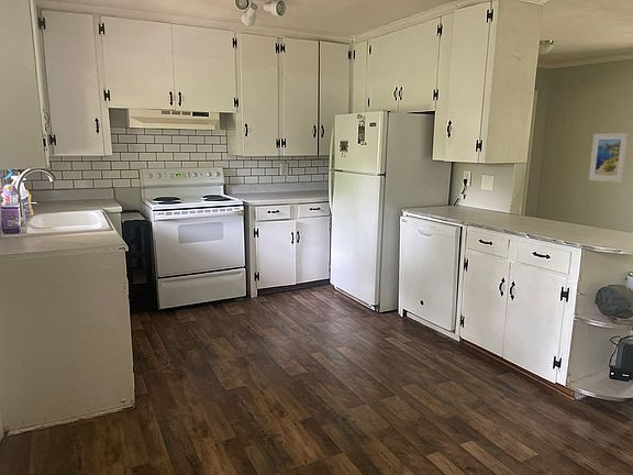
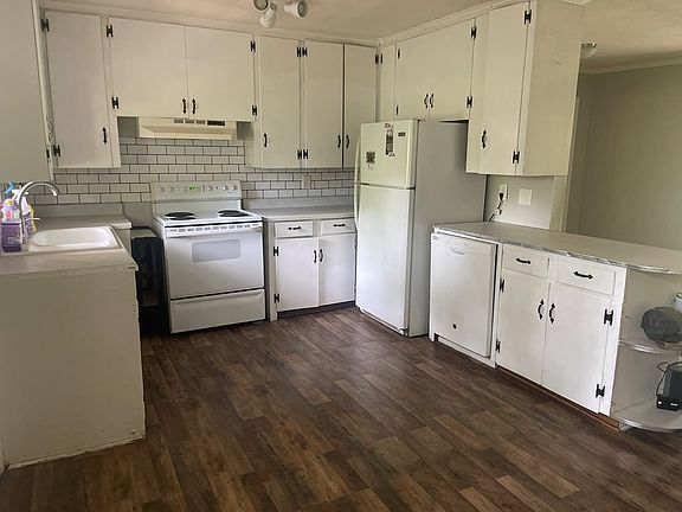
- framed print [588,132,630,184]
